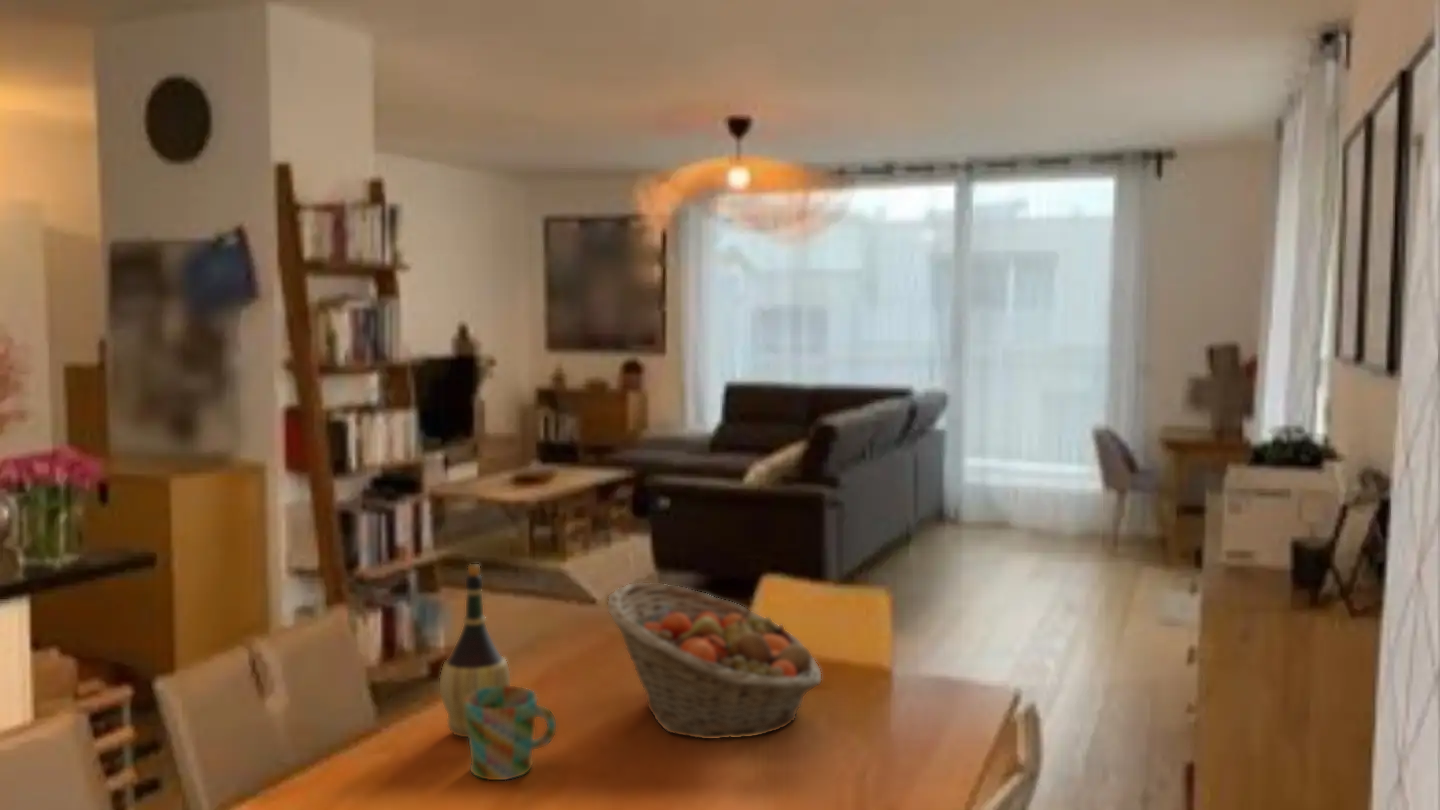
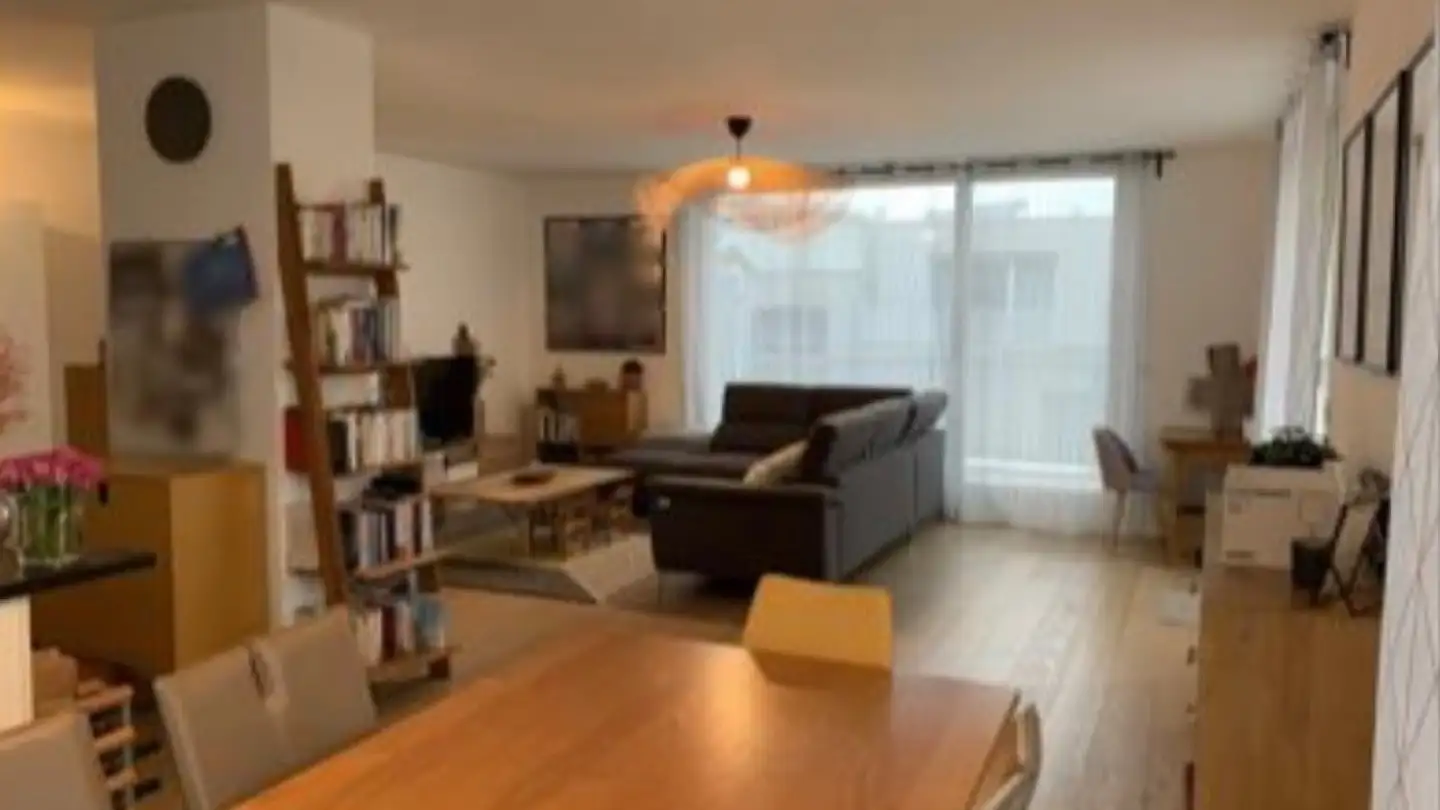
- fruit basket [607,582,822,740]
- mug [464,685,557,781]
- wine bottle [439,563,511,738]
